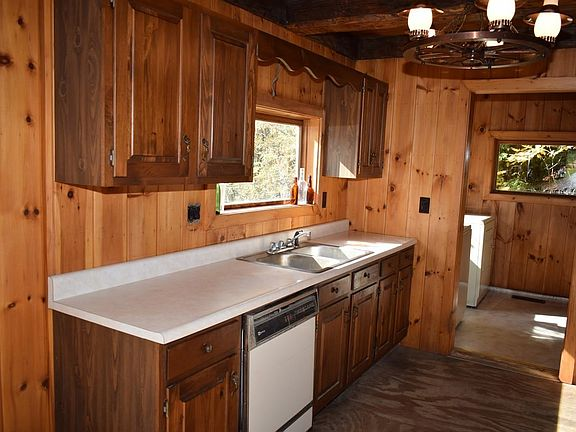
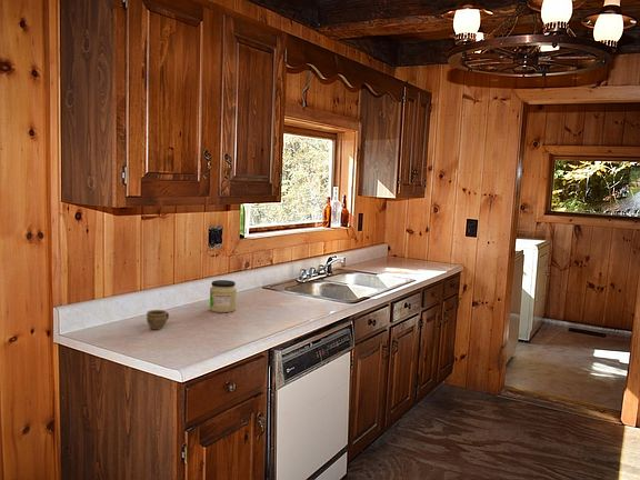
+ jar [209,279,238,313]
+ cup [146,309,170,331]
